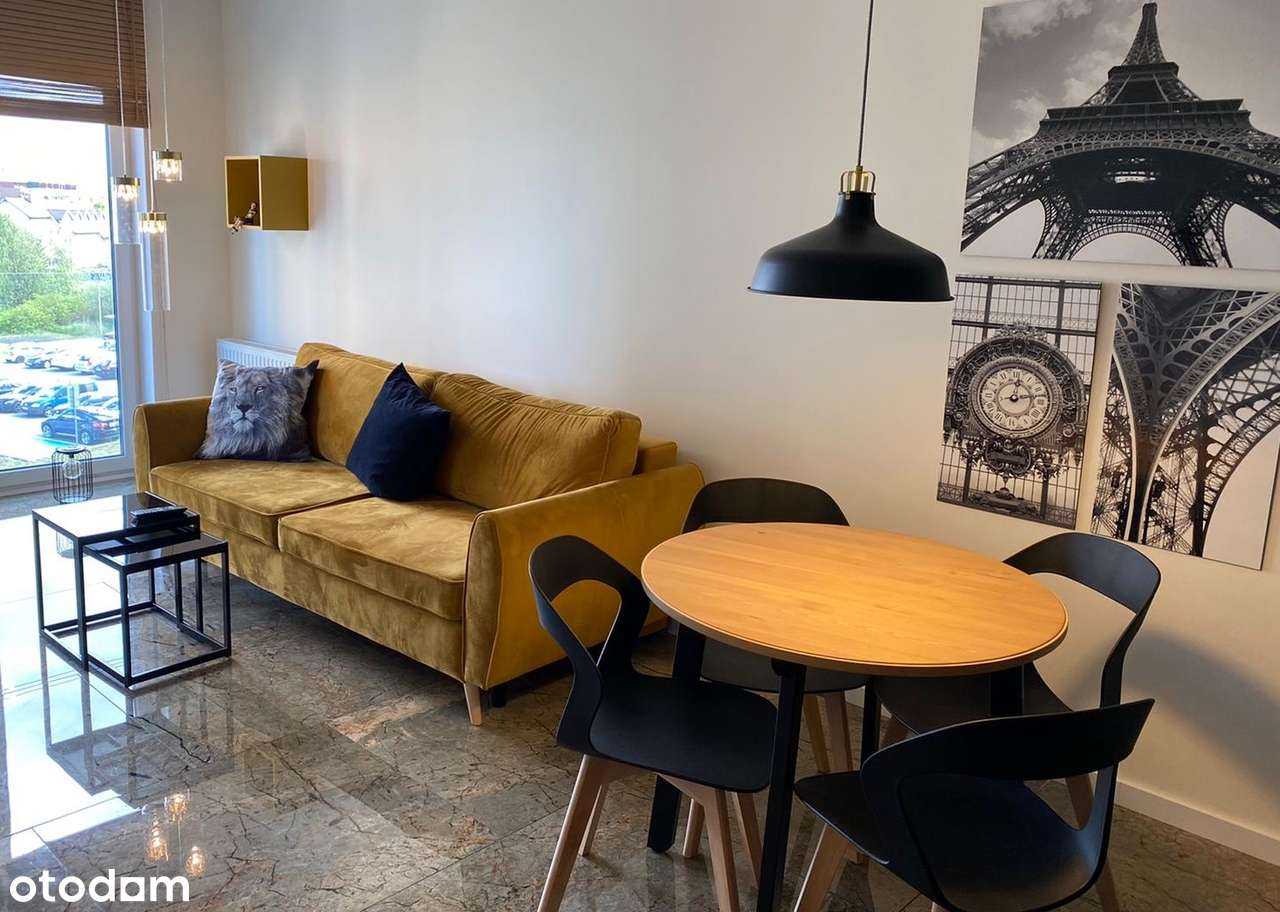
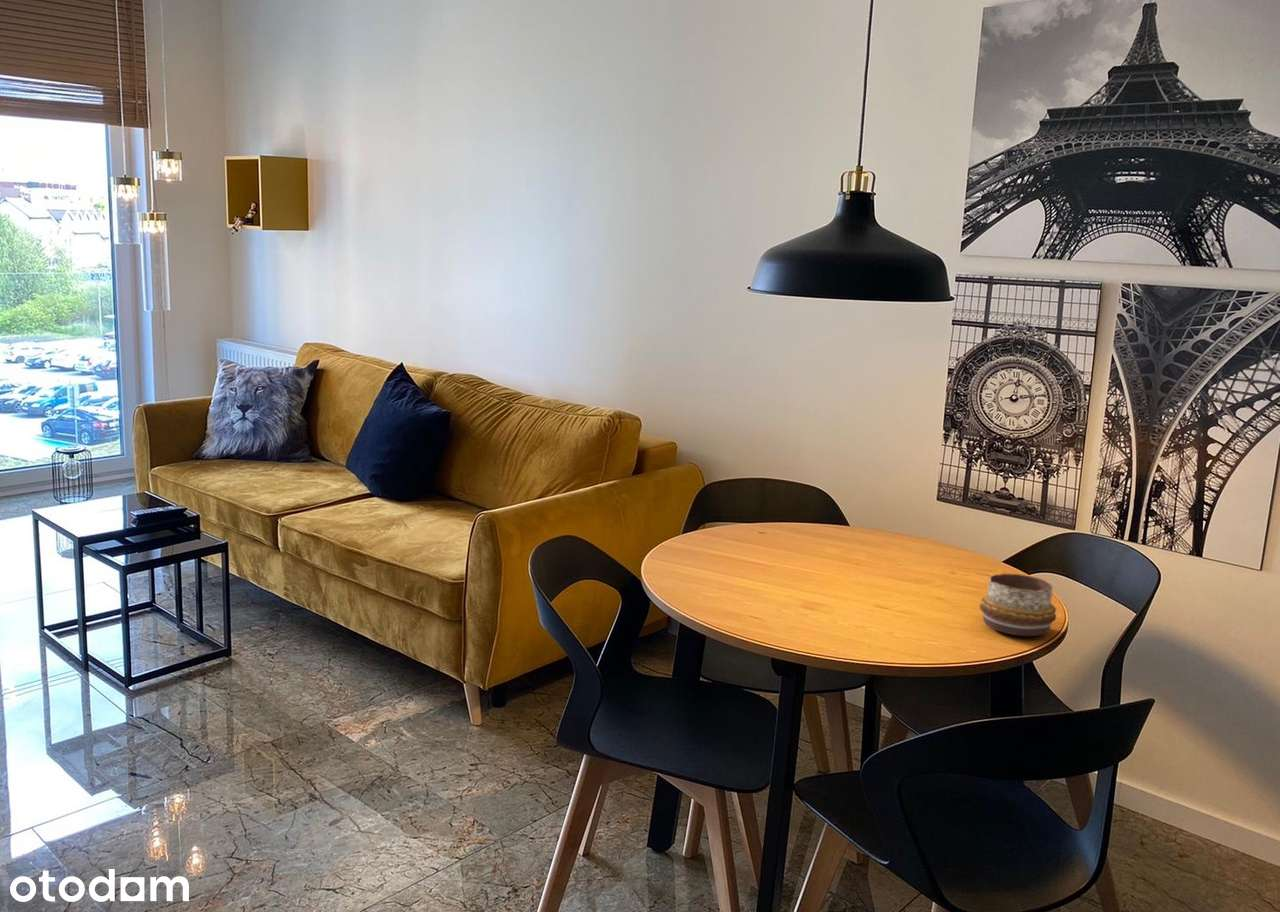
+ decorative bowl [979,573,1057,637]
